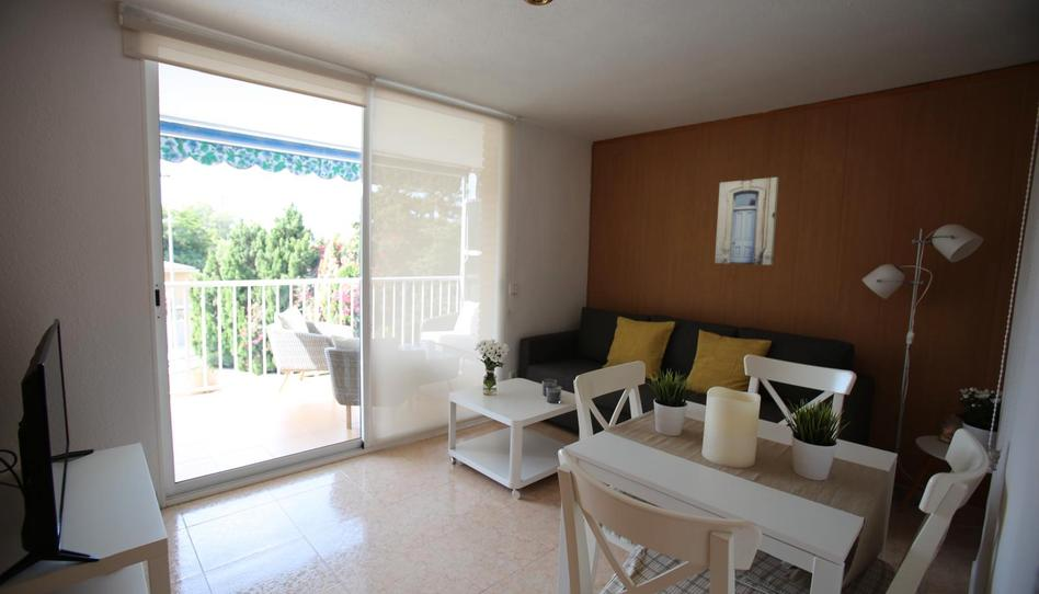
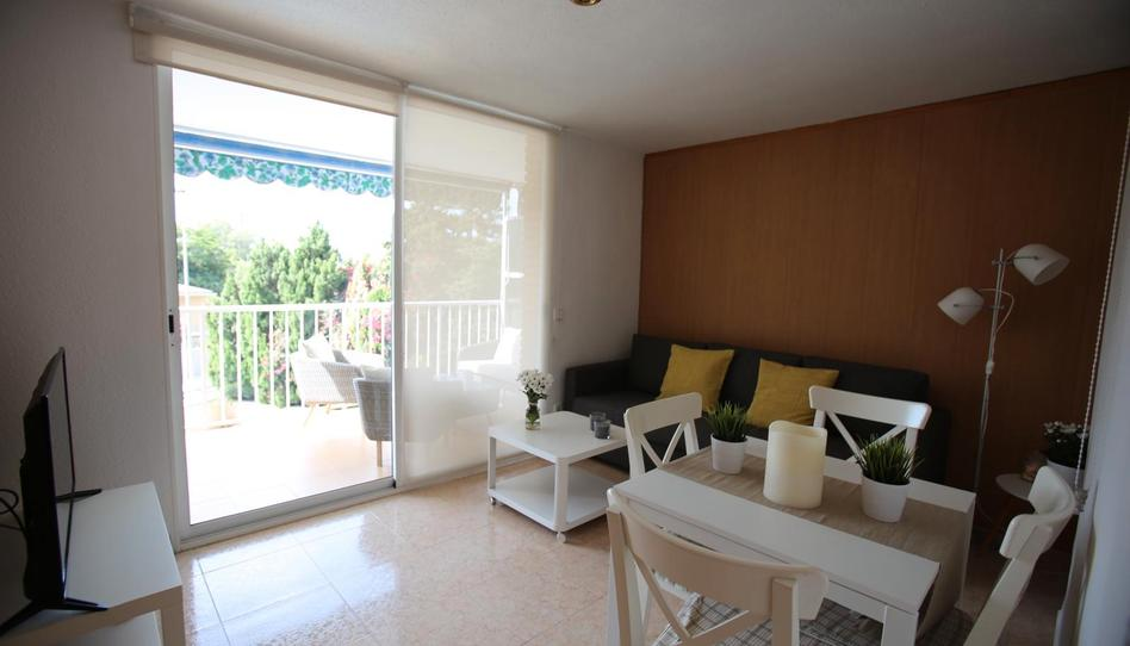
- wall art [713,176,780,266]
